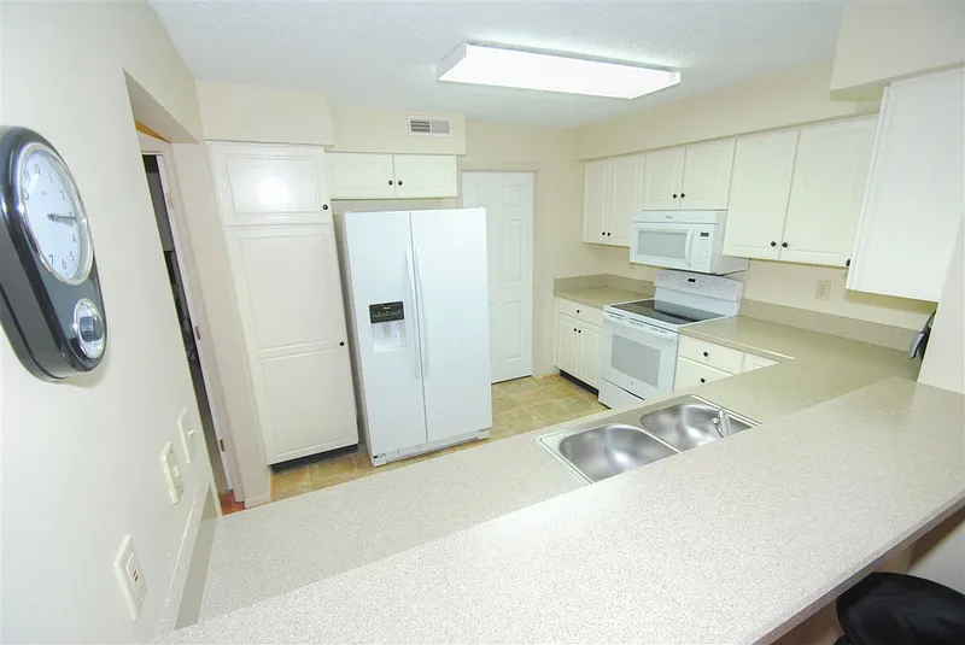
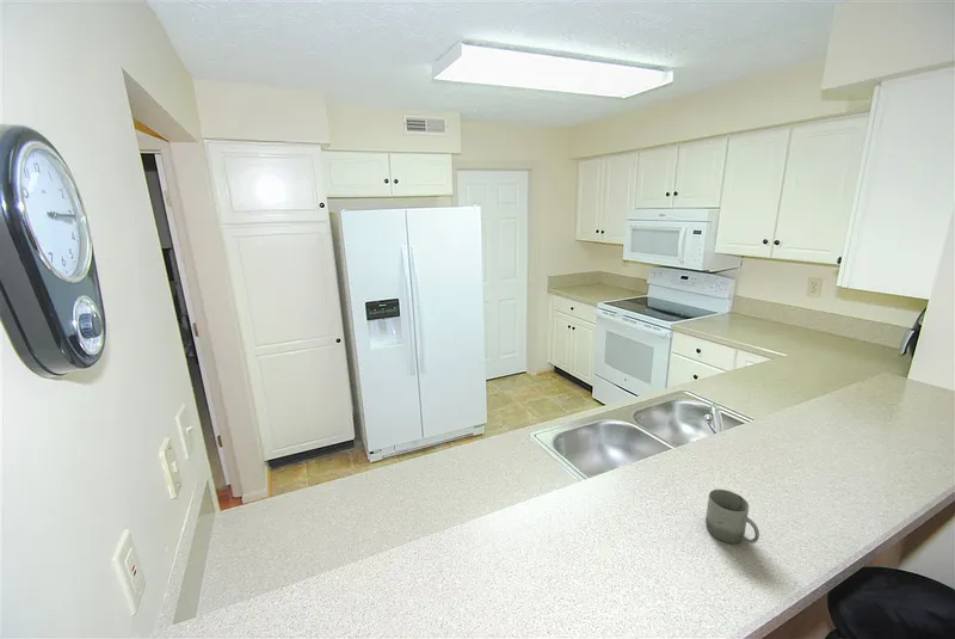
+ cup [704,489,760,545]
